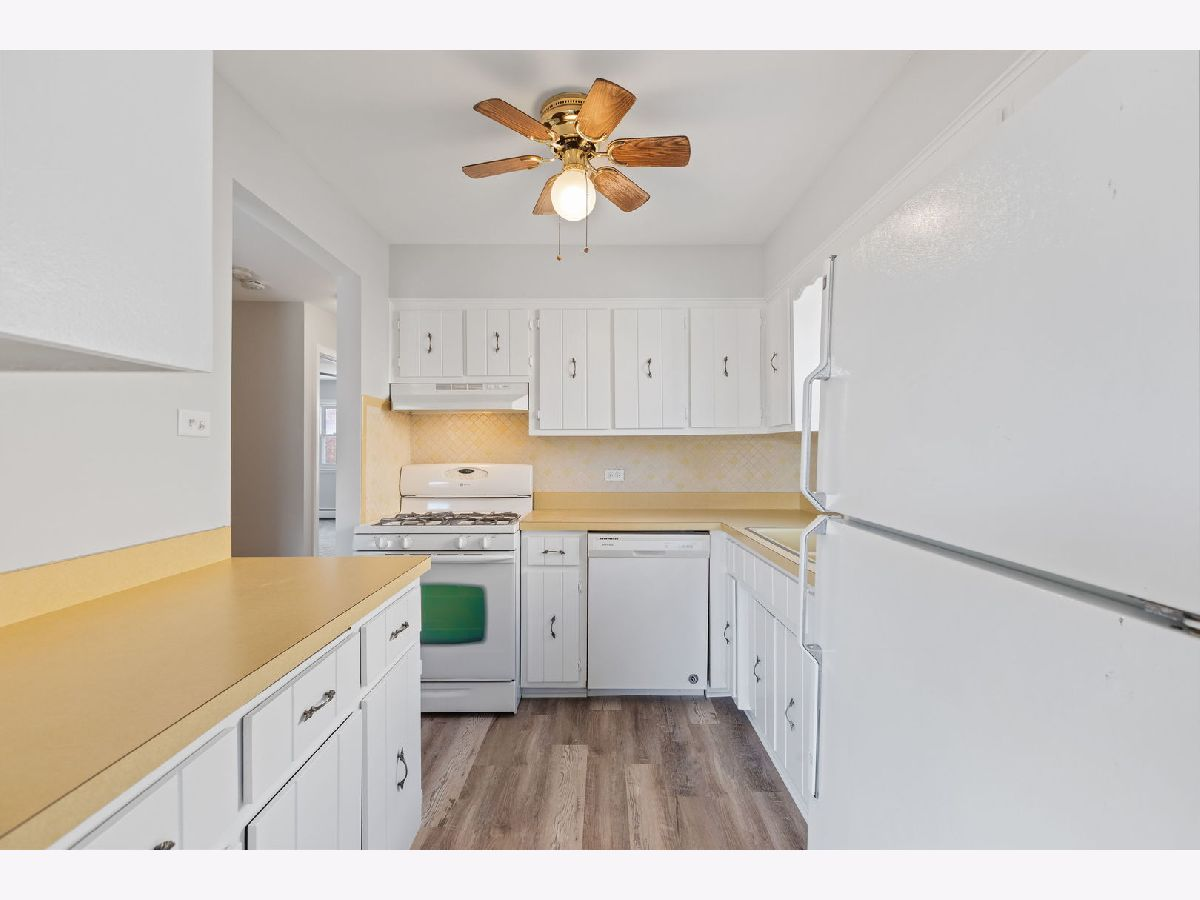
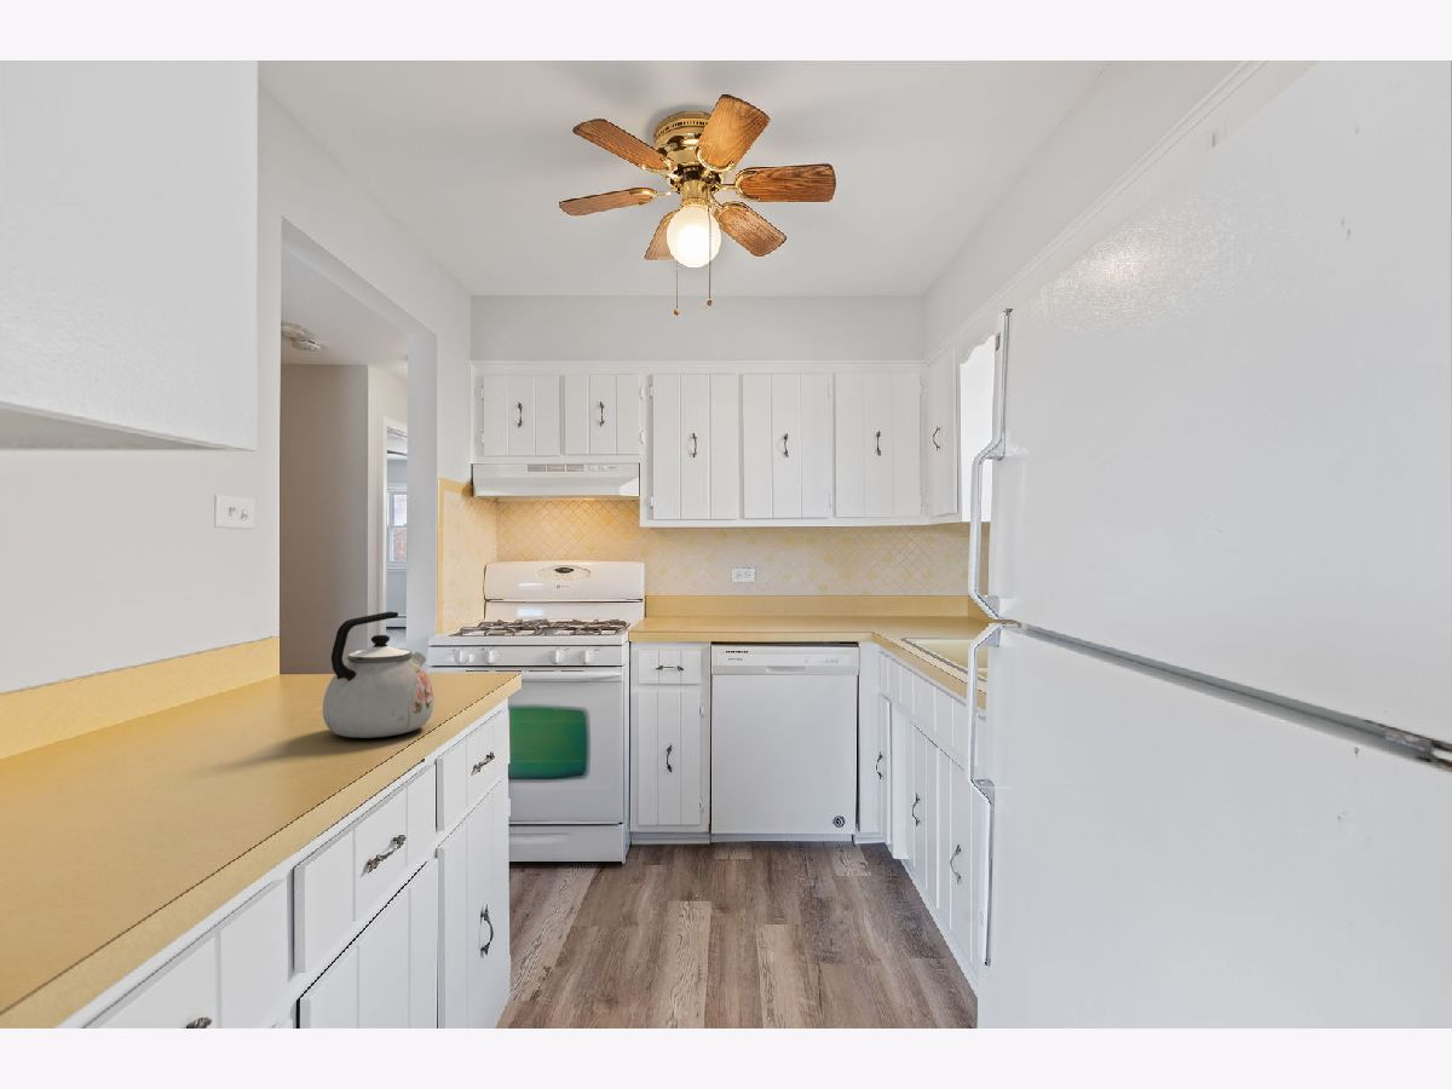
+ kettle [322,610,436,739]
